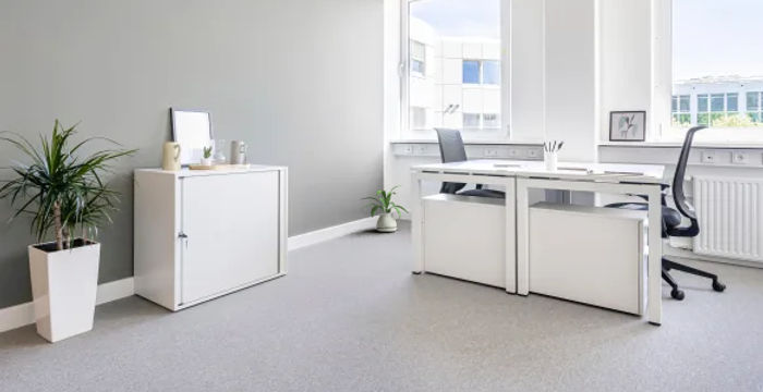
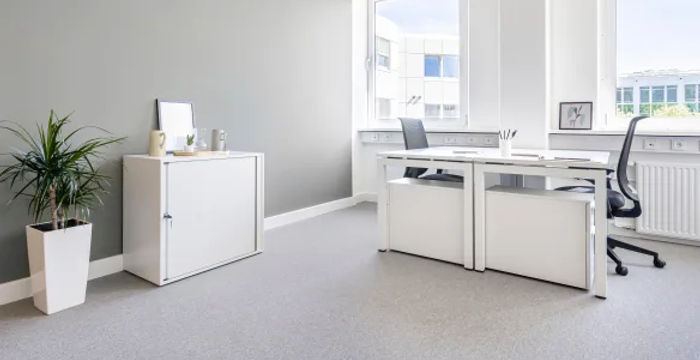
- house plant [360,184,410,232]
